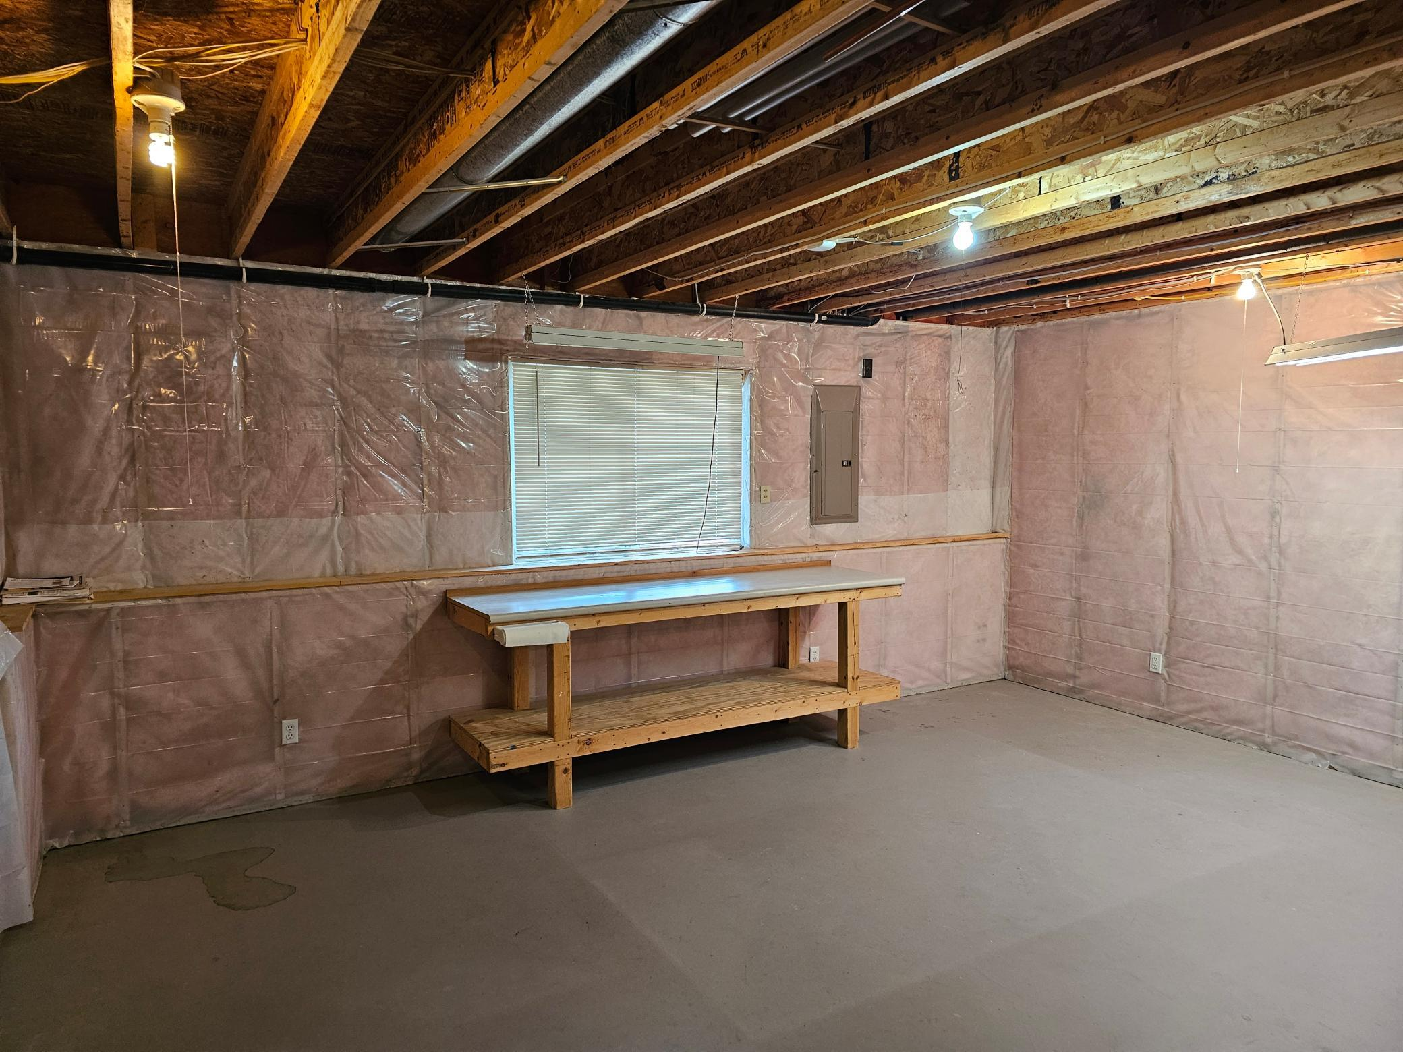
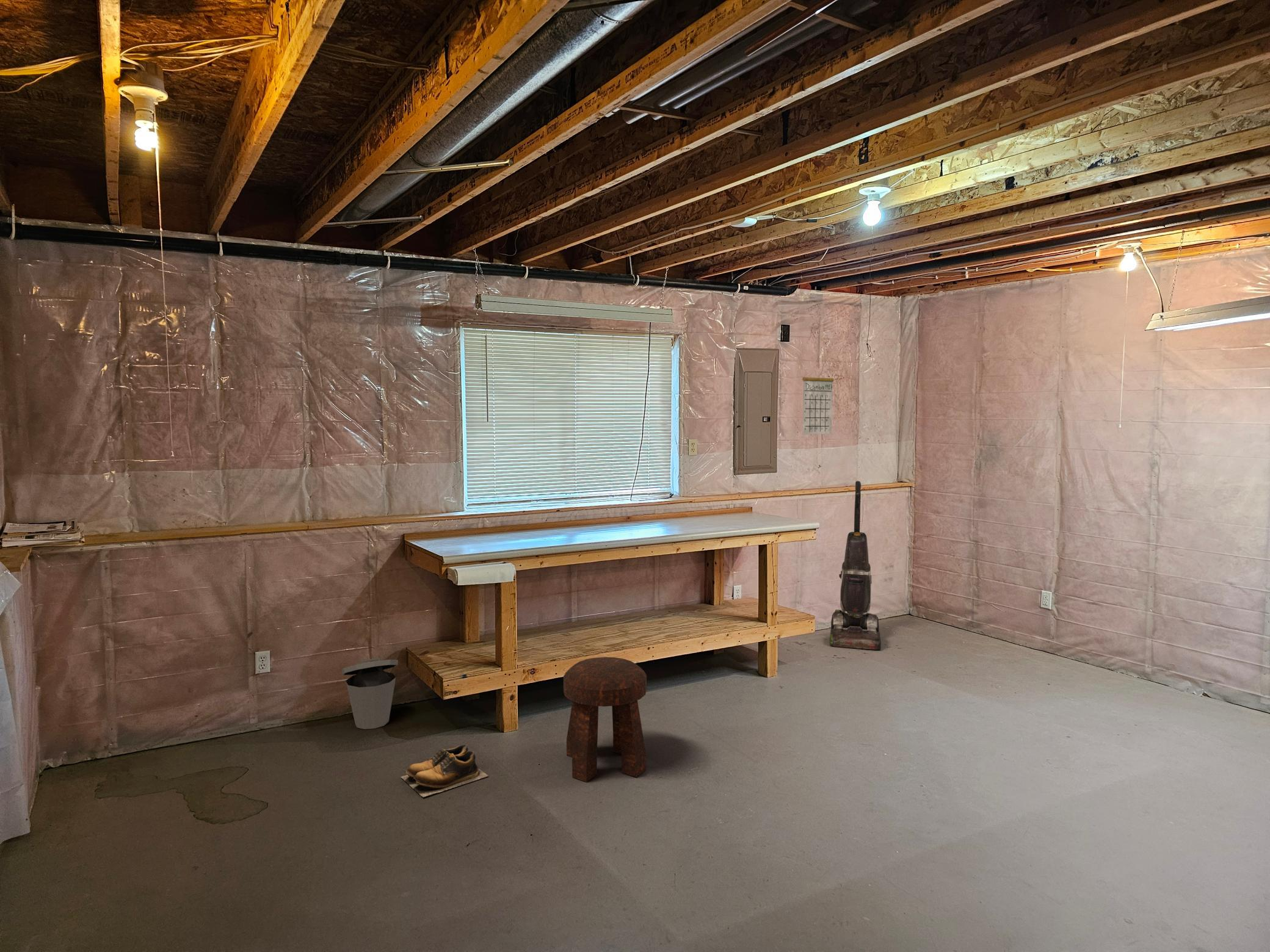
+ vacuum cleaner [829,480,882,651]
+ trash can [341,657,399,730]
+ shoes [401,744,488,798]
+ calendar [802,364,835,435]
+ stool [563,657,647,782]
